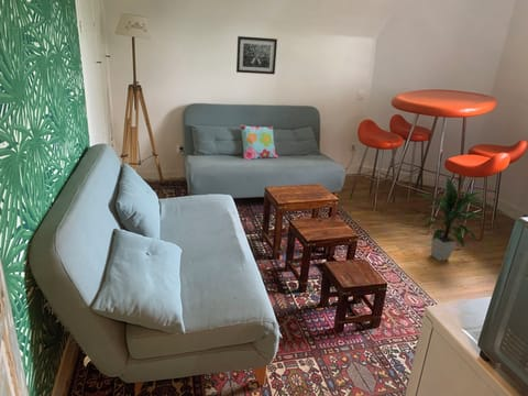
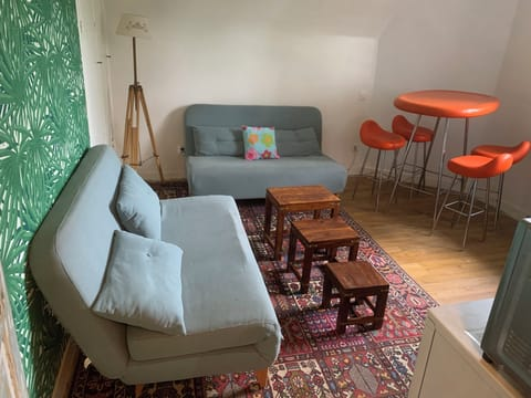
- indoor plant [418,176,484,262]
- wall art [235,35,278,75]
